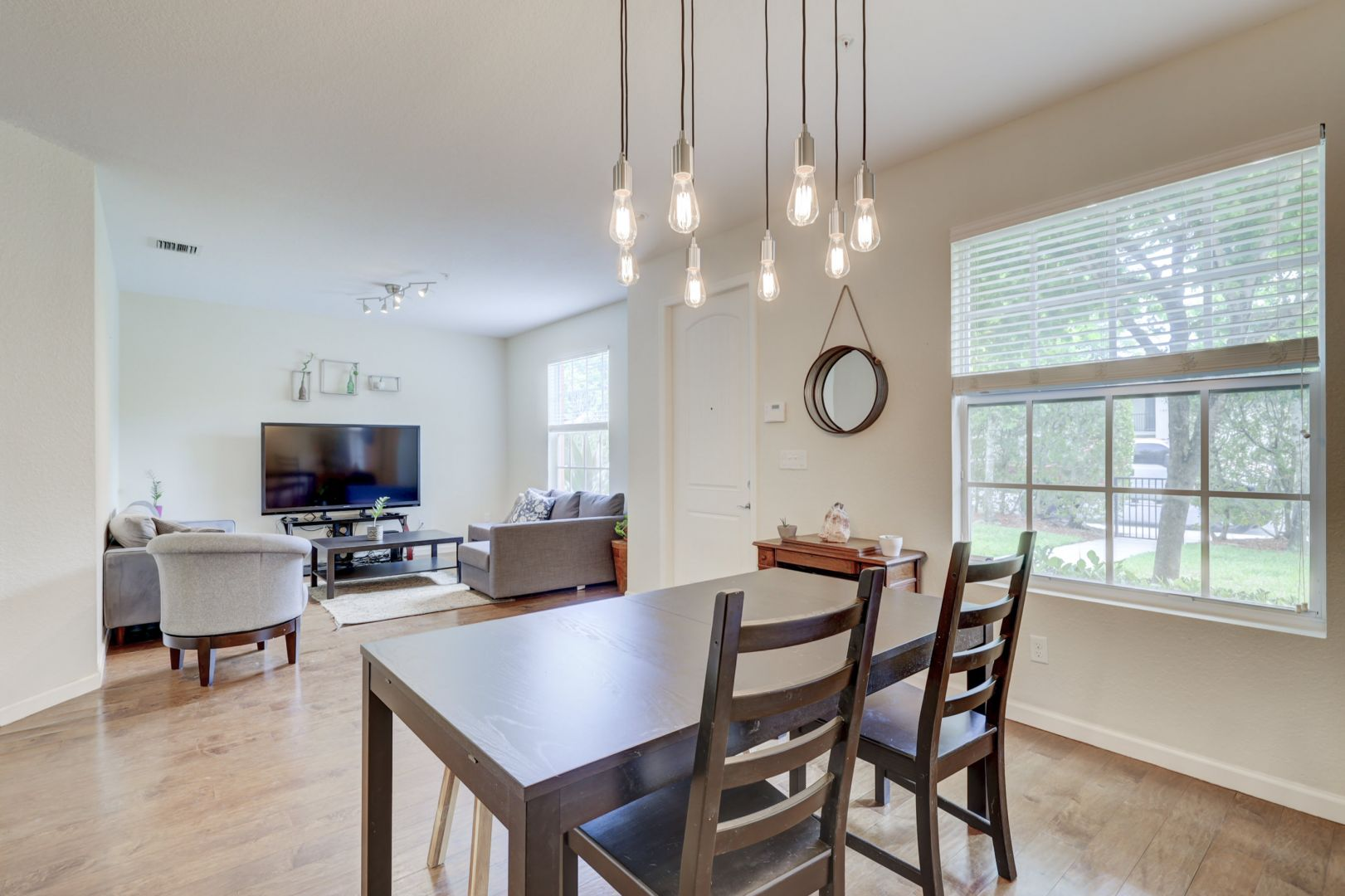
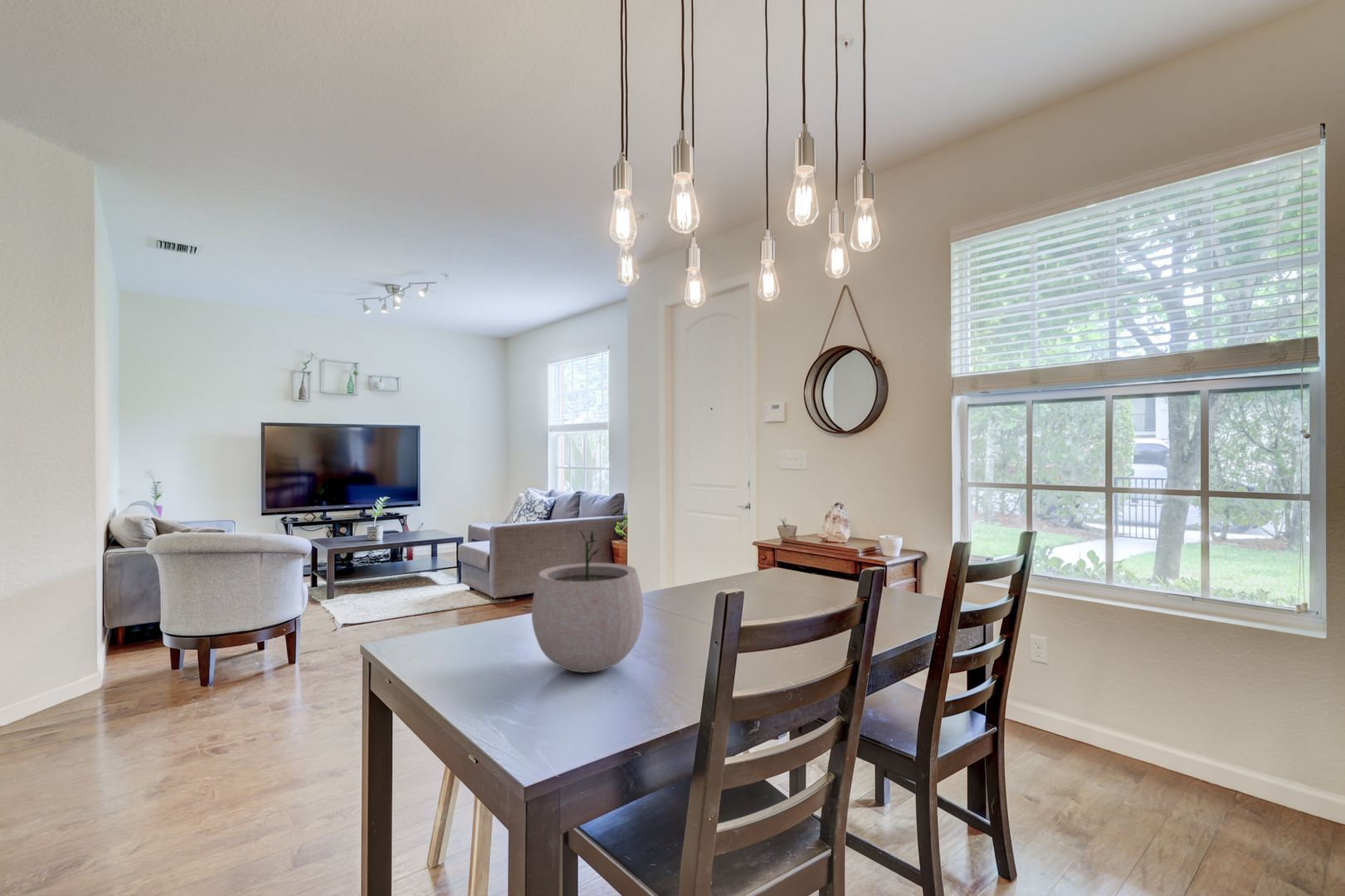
+ plant pot [531,529,644,674]
